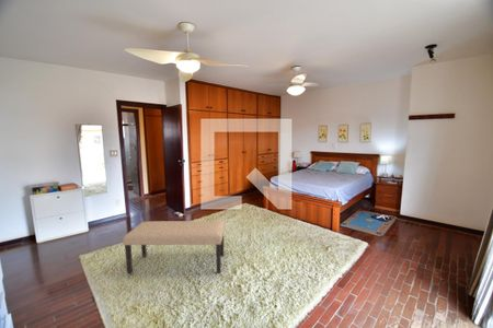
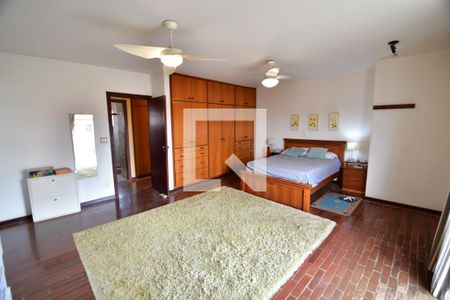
- bench [122,220,226,274]
